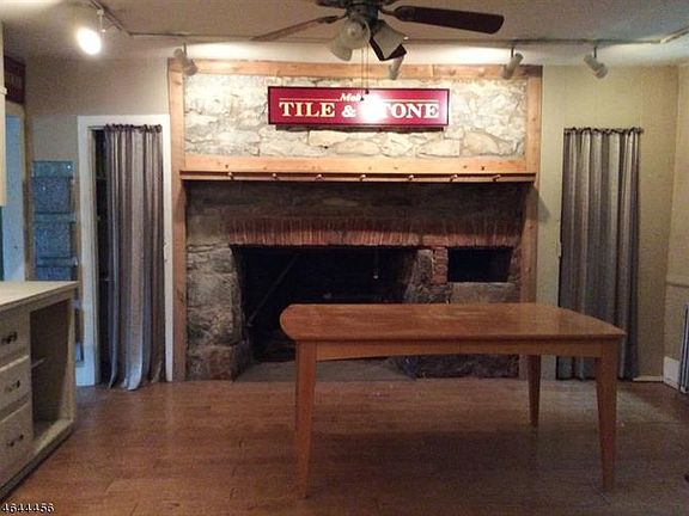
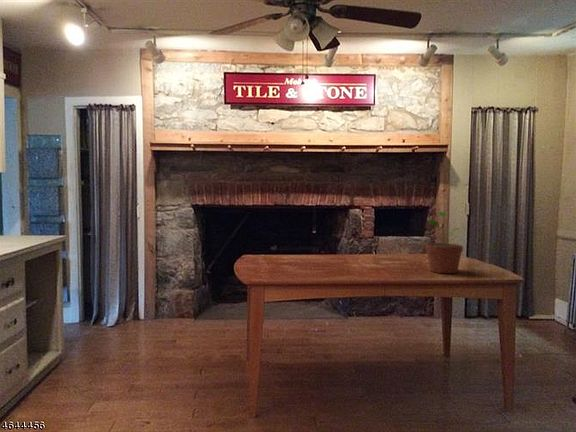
+ potted plant [425,210,464,274]
